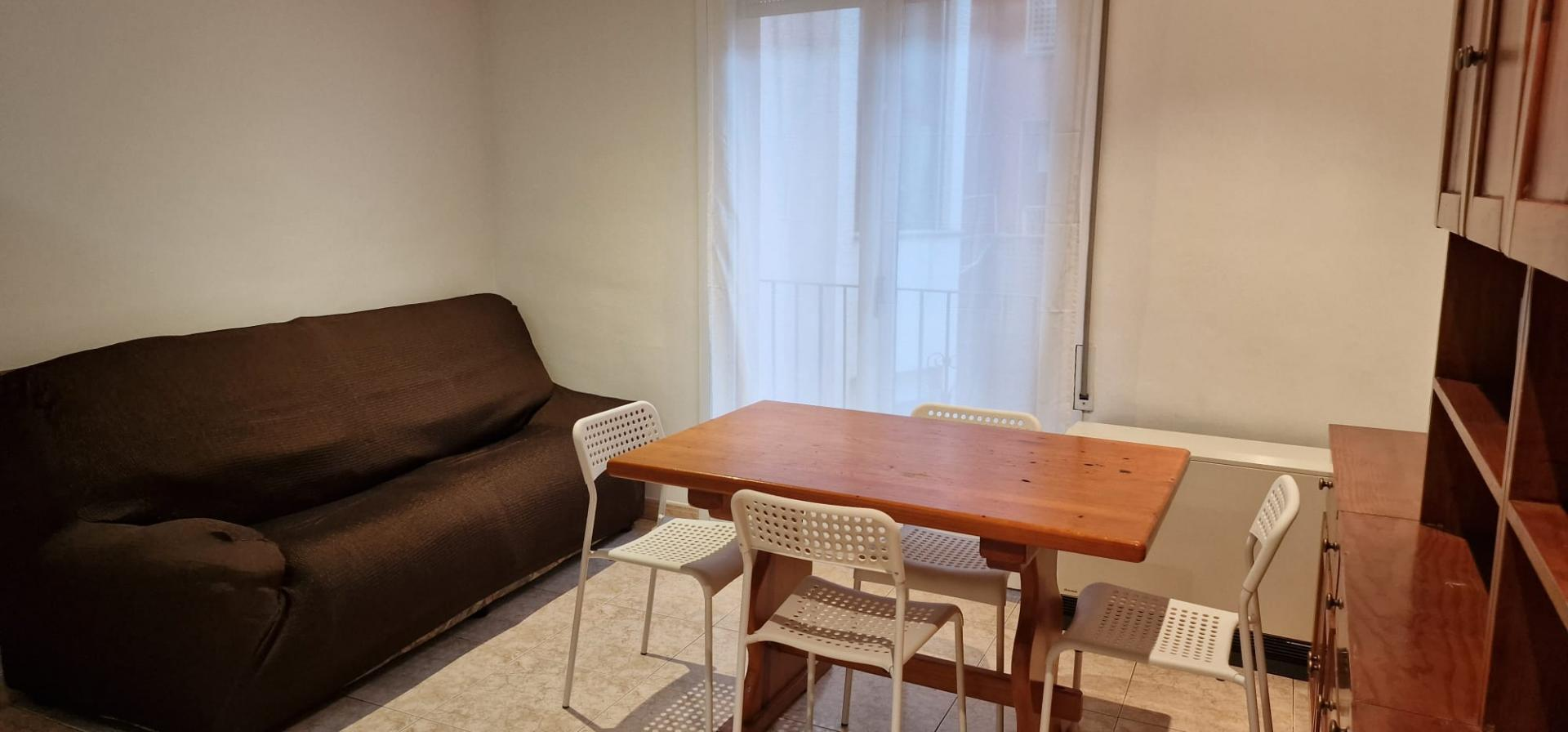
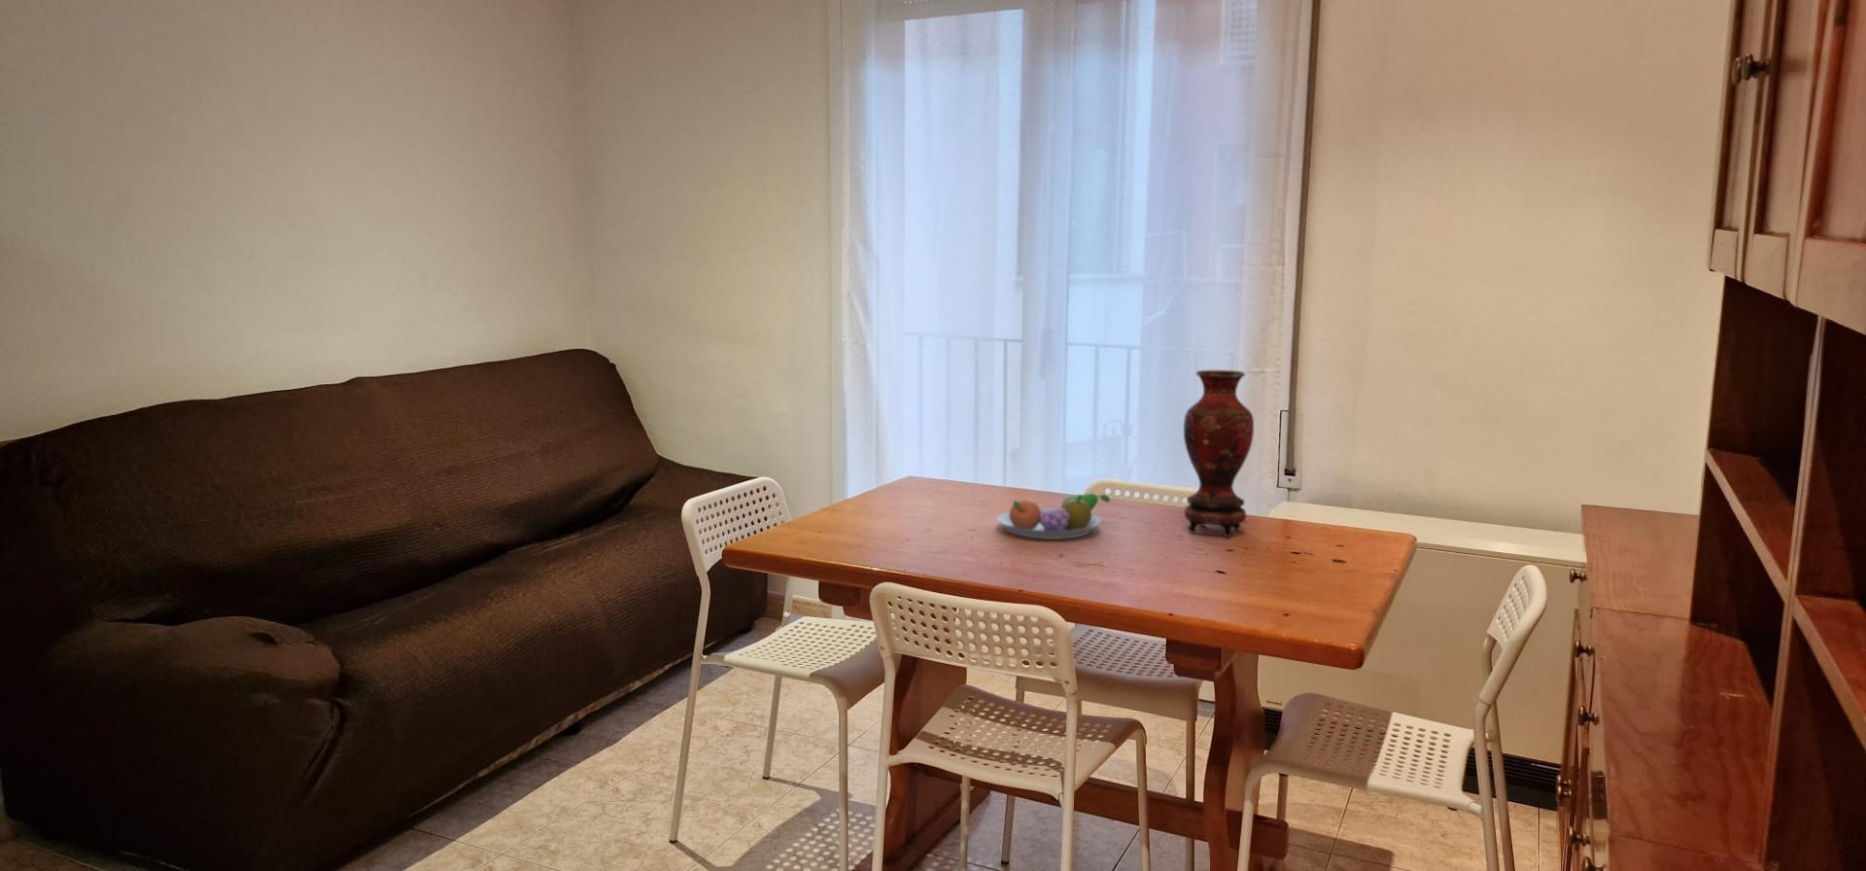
+ vase [1183,369,1254,538]
+ fruit bowl [996,491,1110,539]
